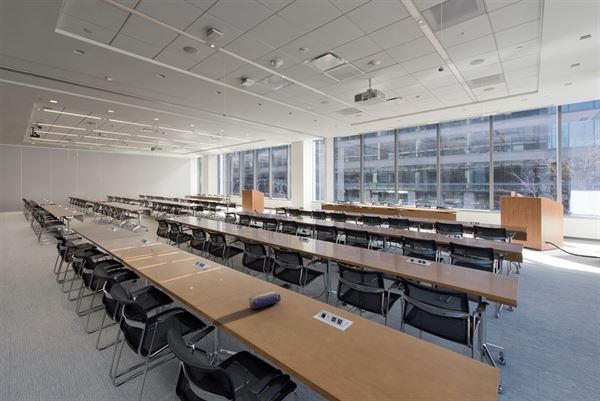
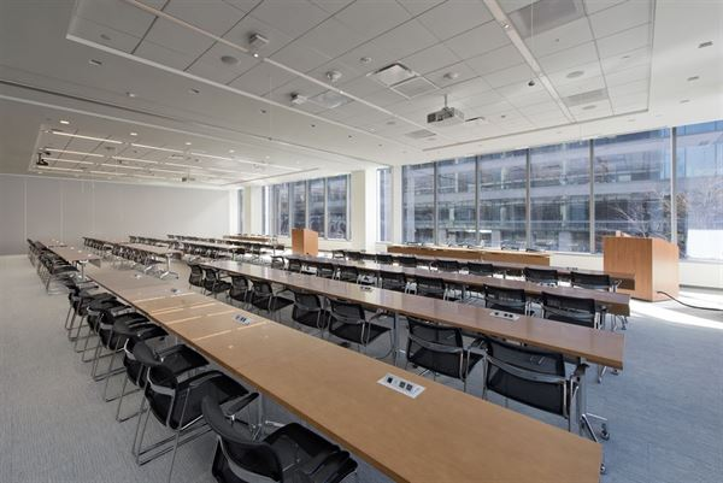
- pencil case [248,290,282,310]
